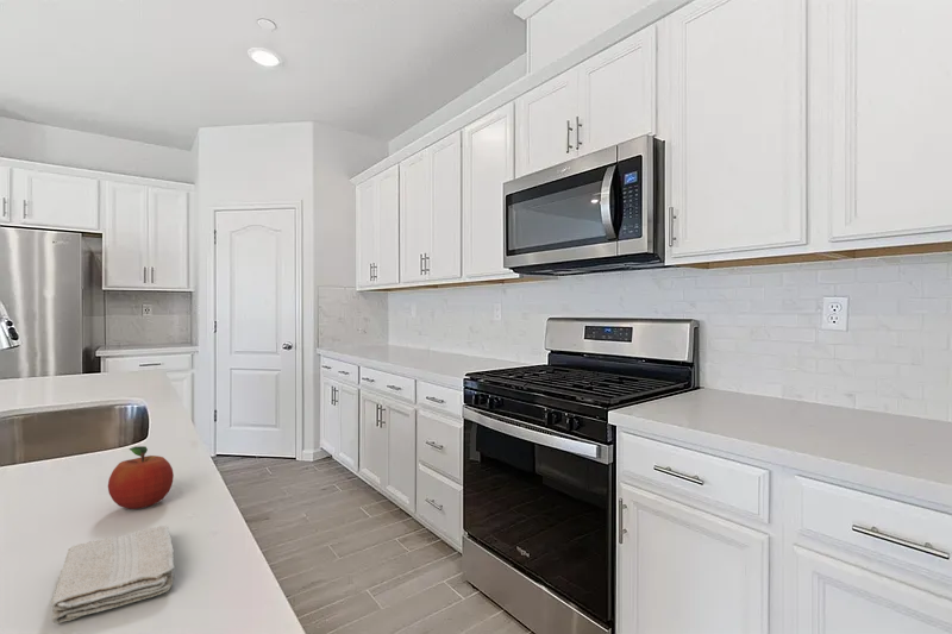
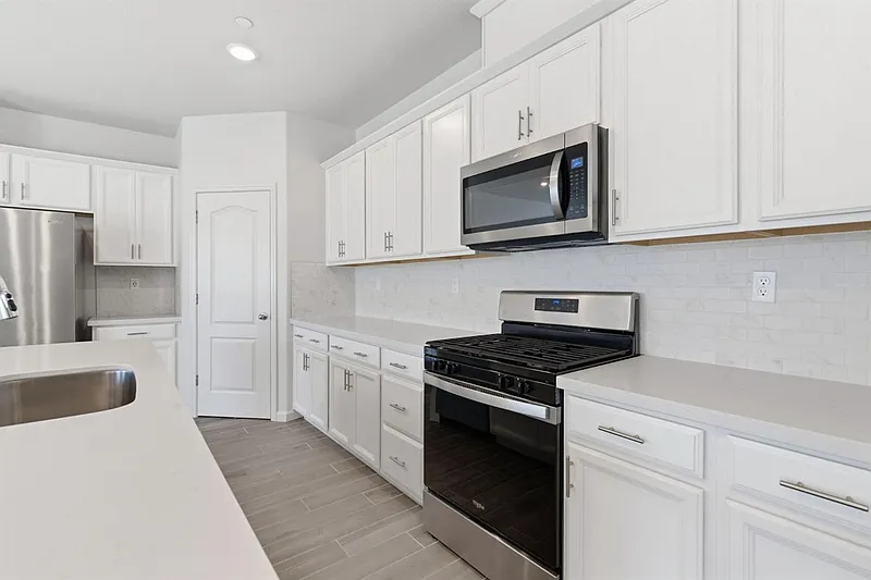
- fruit [107,445,175,510]
- washcloth [50,525,175,624]
